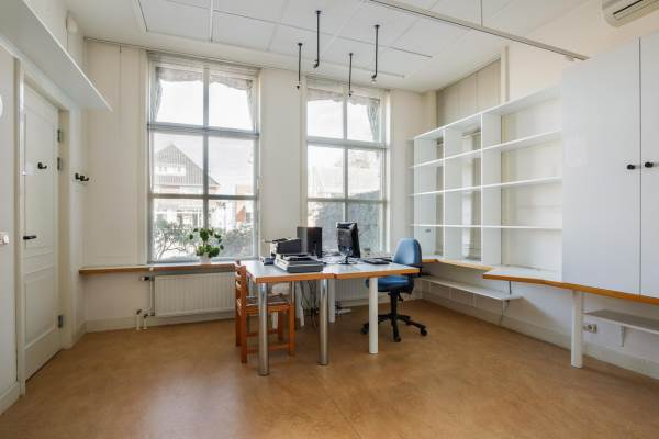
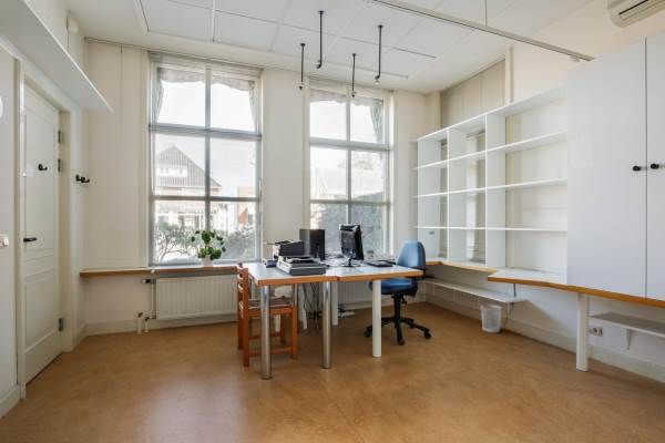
+ wastebasket [480,303,502,333]
